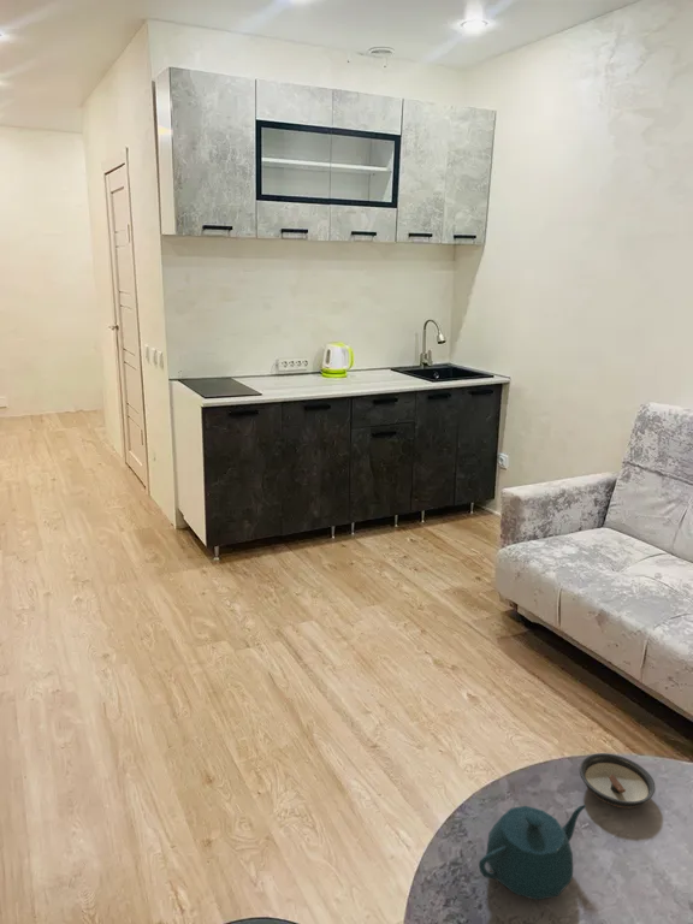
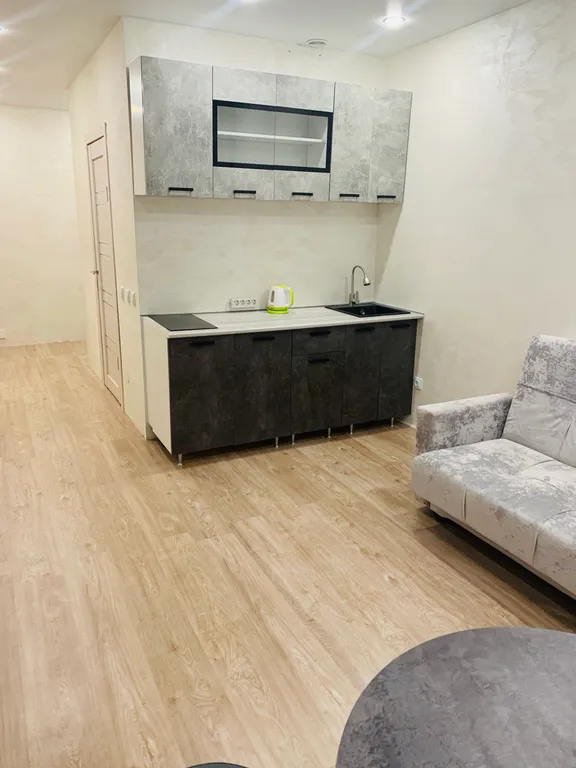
- saucer [579,752,656,808]
- teapot [478,804,587,901]
